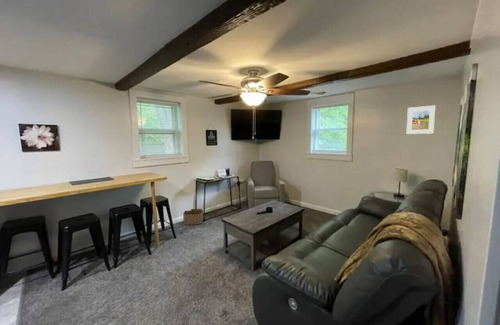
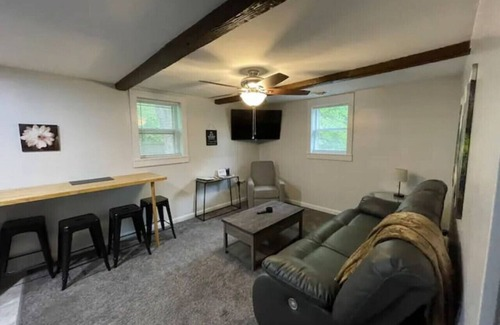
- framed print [406,105,436,135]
- basket [182,208,204,226]
